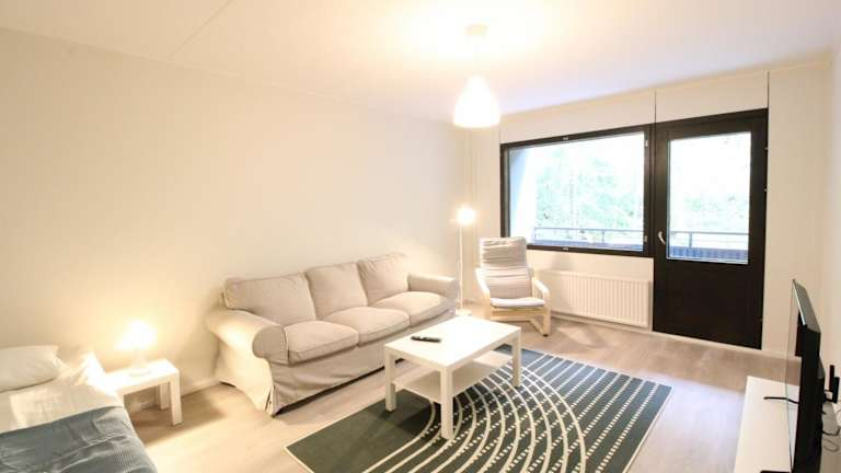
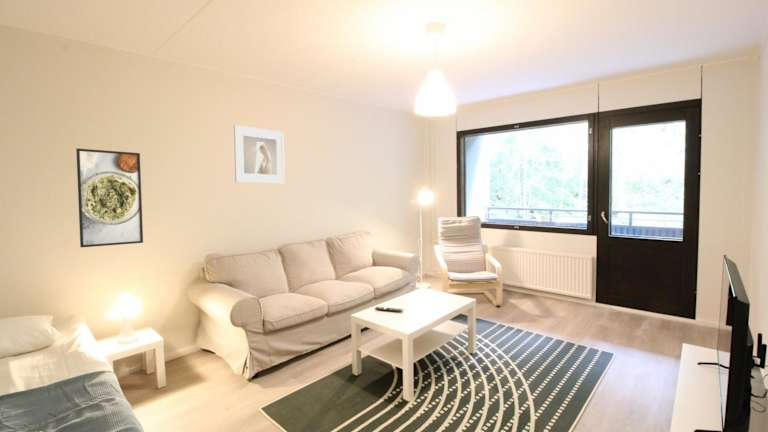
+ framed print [233,124,286,185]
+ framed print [75,148,144,248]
